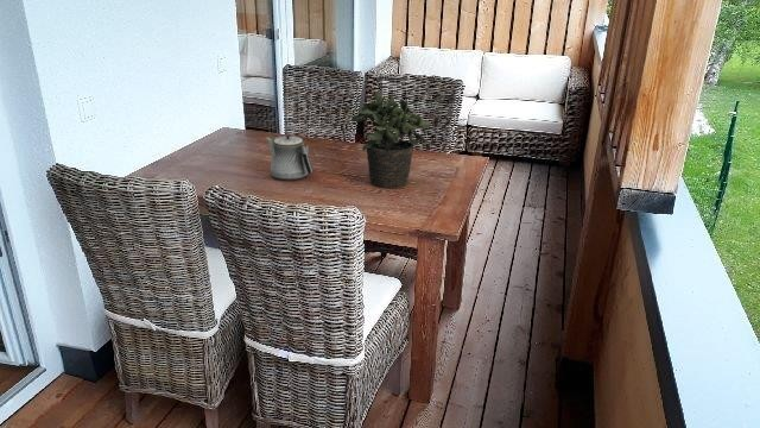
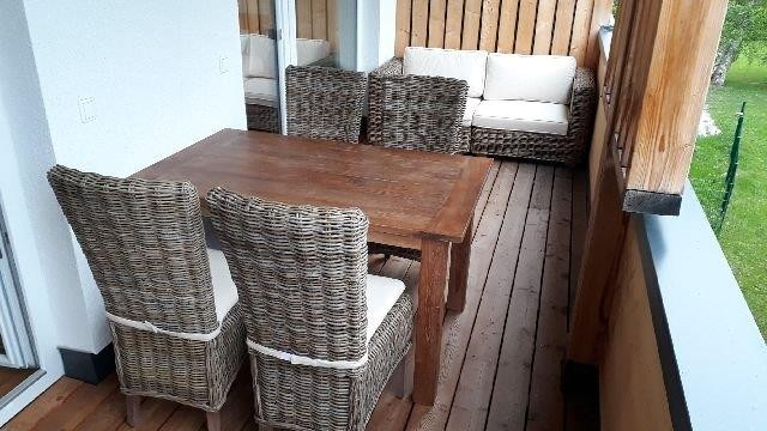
- potted plant [350,90,432,189]
- teapot [265,134,315,181]
